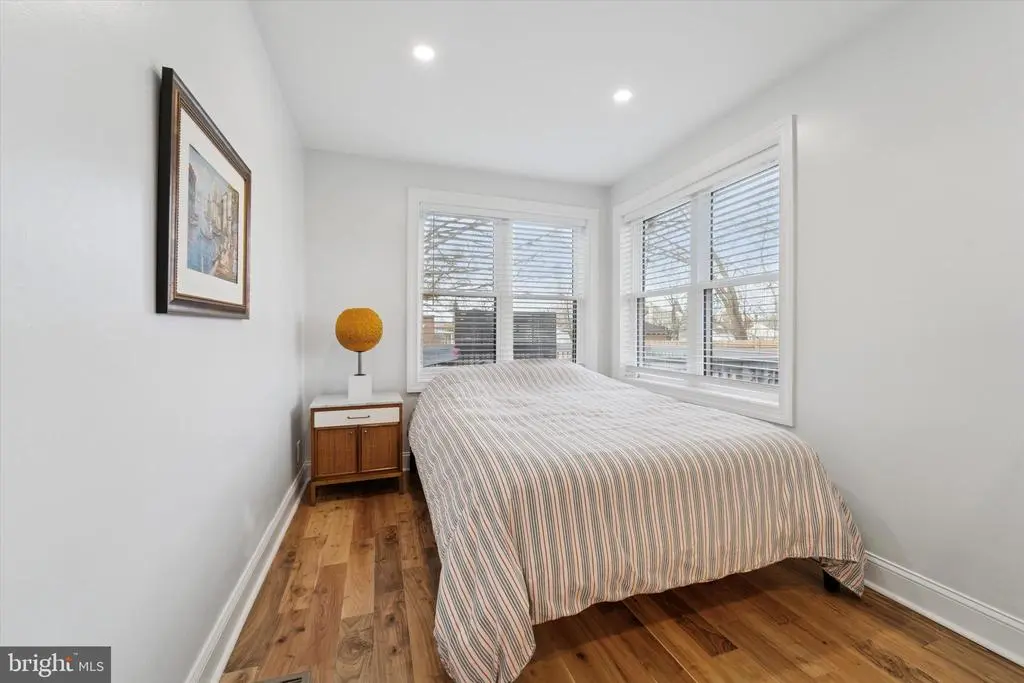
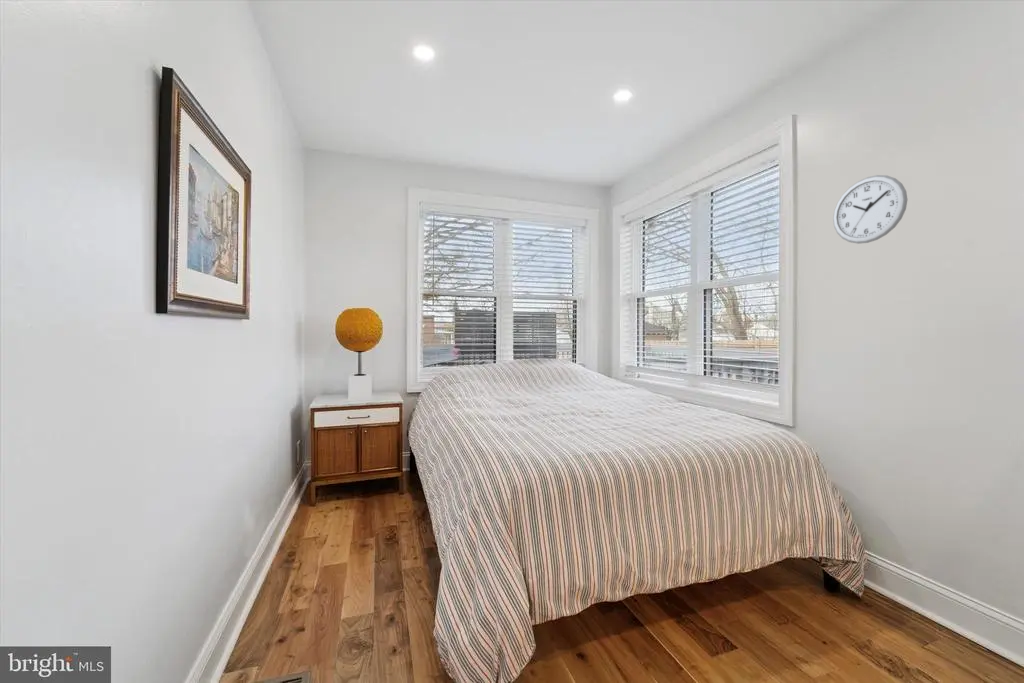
+ wall clock [832,174,908,245]
